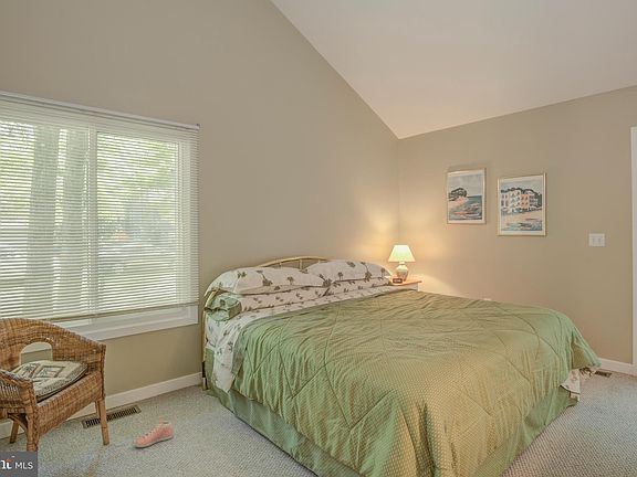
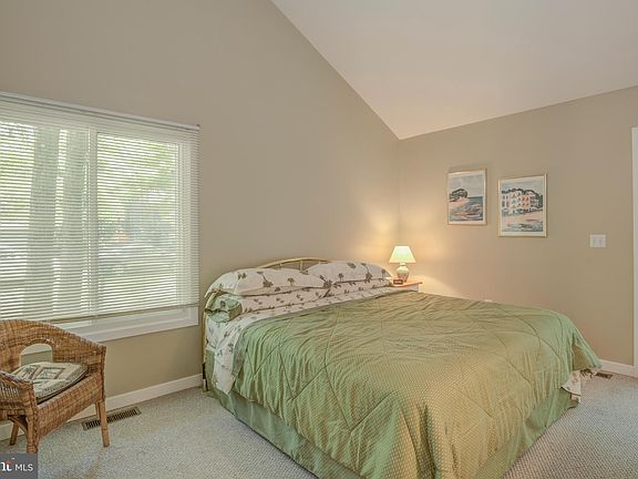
- sneaker [134,420,174,448]
